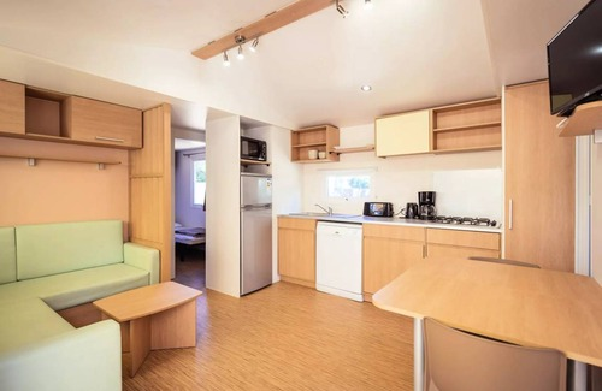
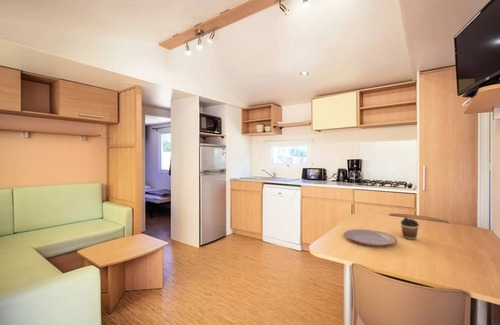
+ plate [343,228,398,247]
+ coffee cup [400,216,420,241]
